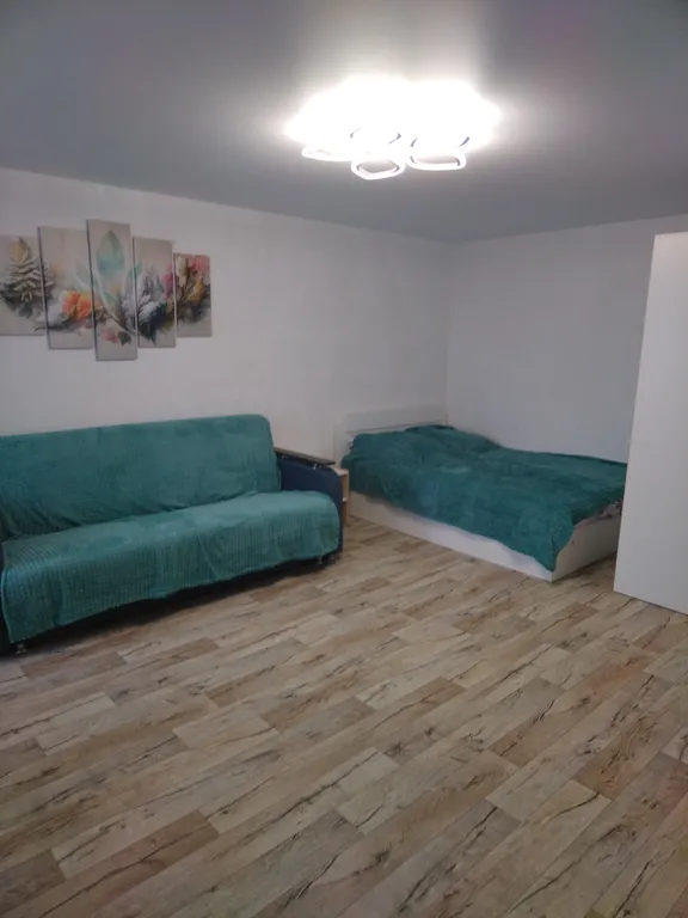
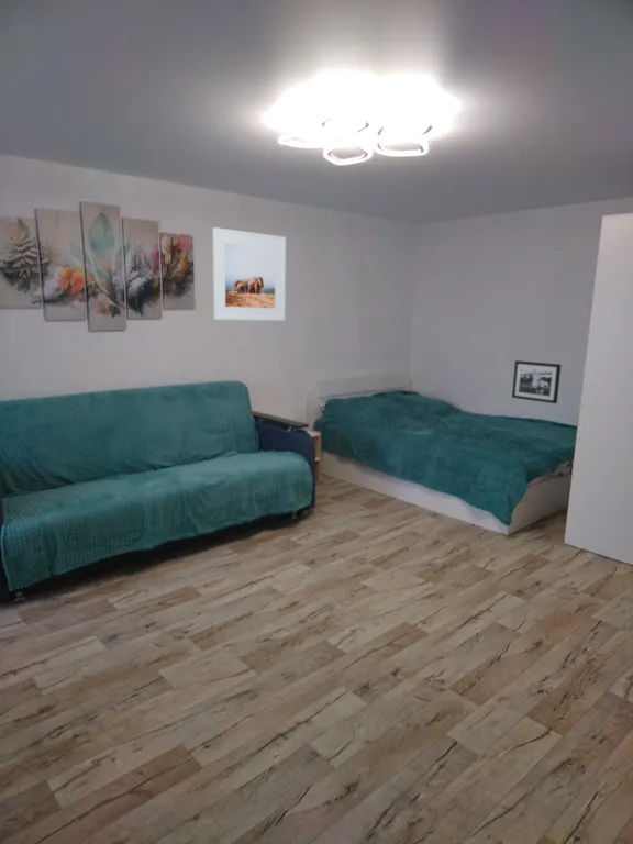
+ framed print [211,226,287,322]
+ picture frame [511,359,562,404]
